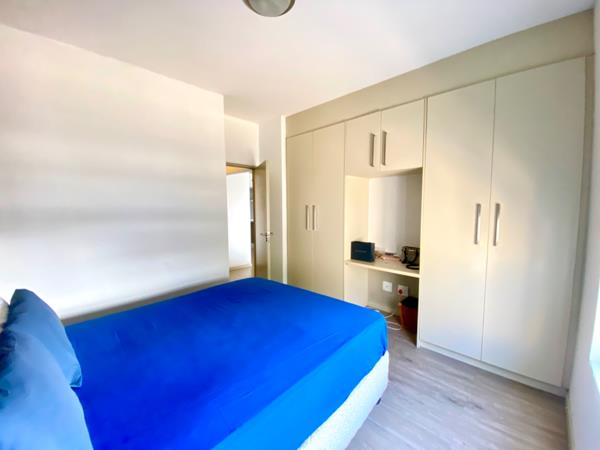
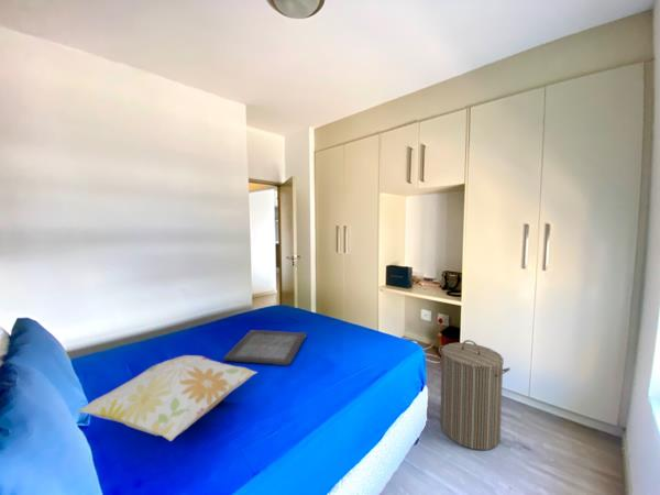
+ decorative pillow [76,354,258,442]
+ serving tray [222,329,307,366]
+ laundry hamper [438,339,512,451]
